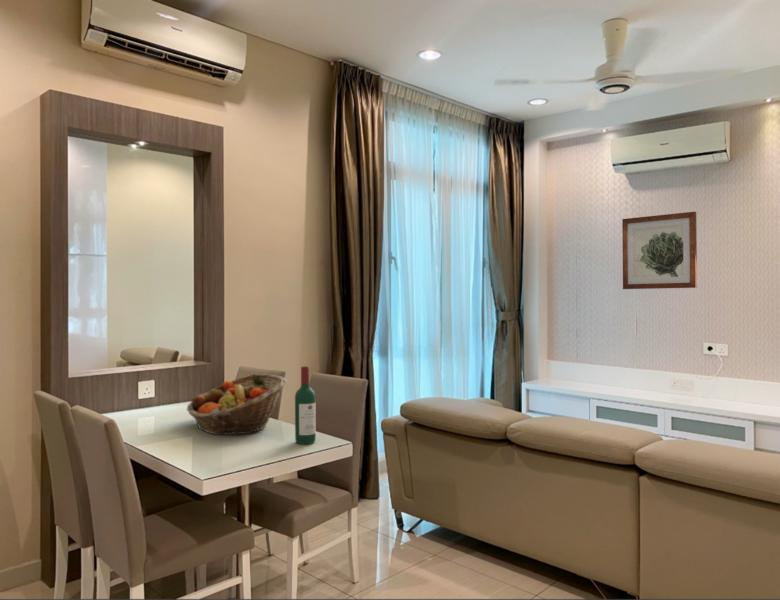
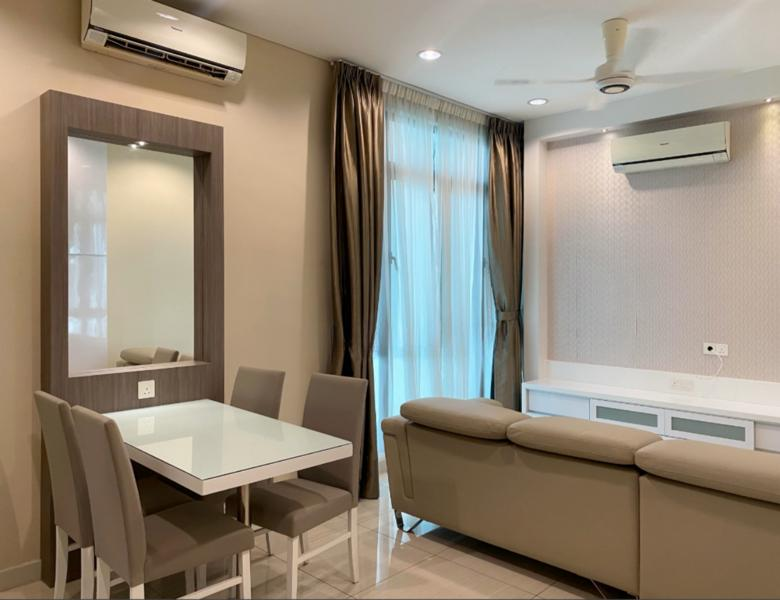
- fruit basket [186,373,287,435]
- wall art [621,211,698,290]
- wine bottle [294,365,317,445]
